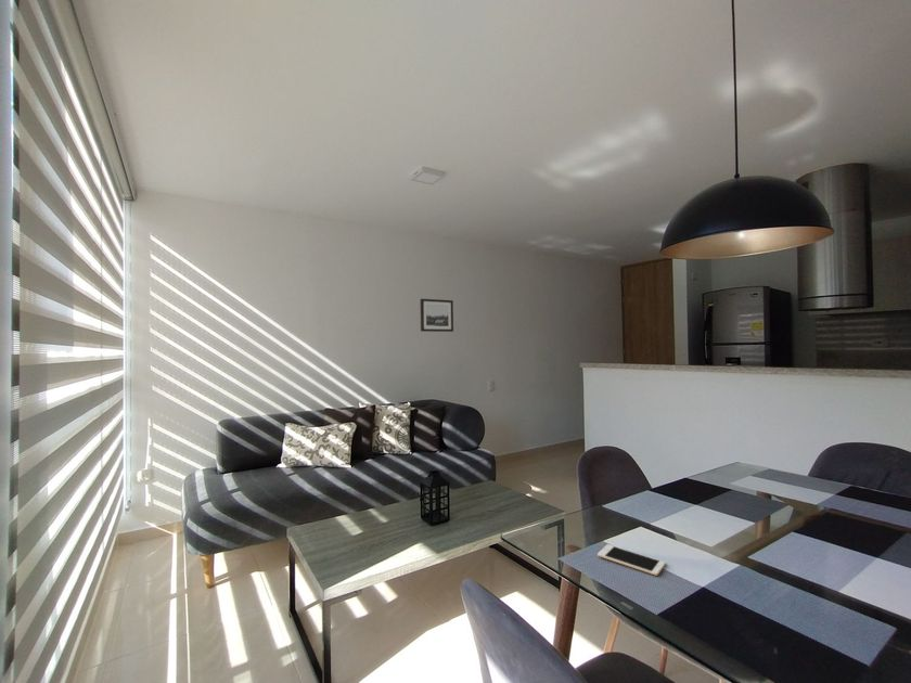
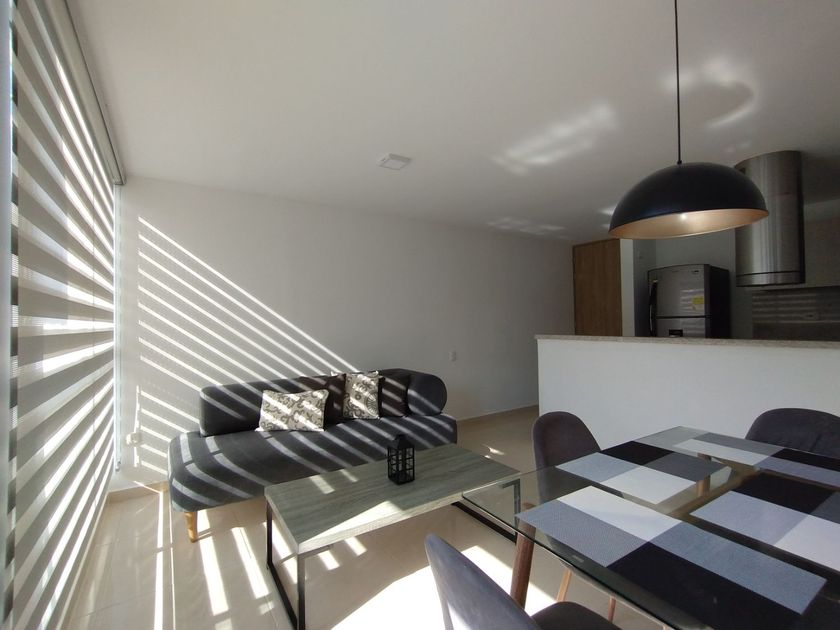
- wall art [420,298,454,333]
- cell phone [596,543,666,577]
